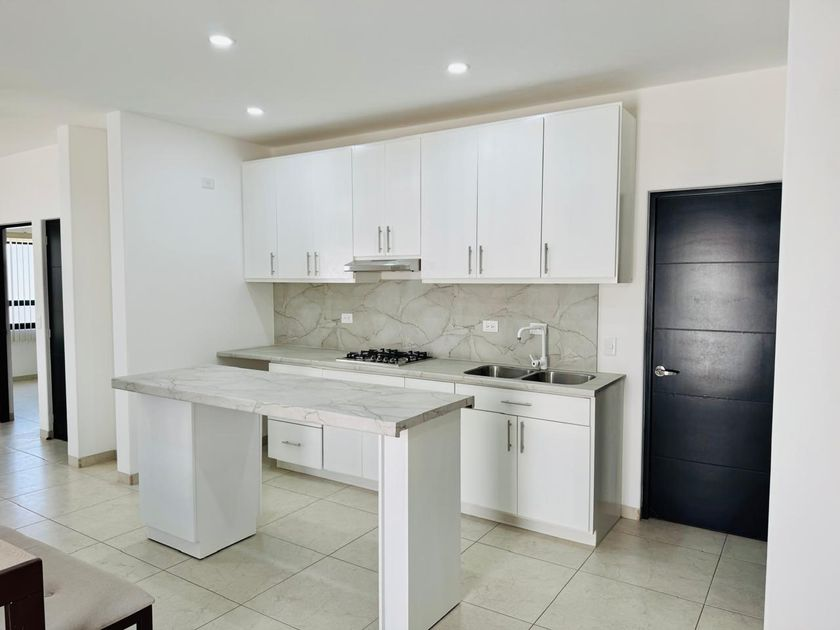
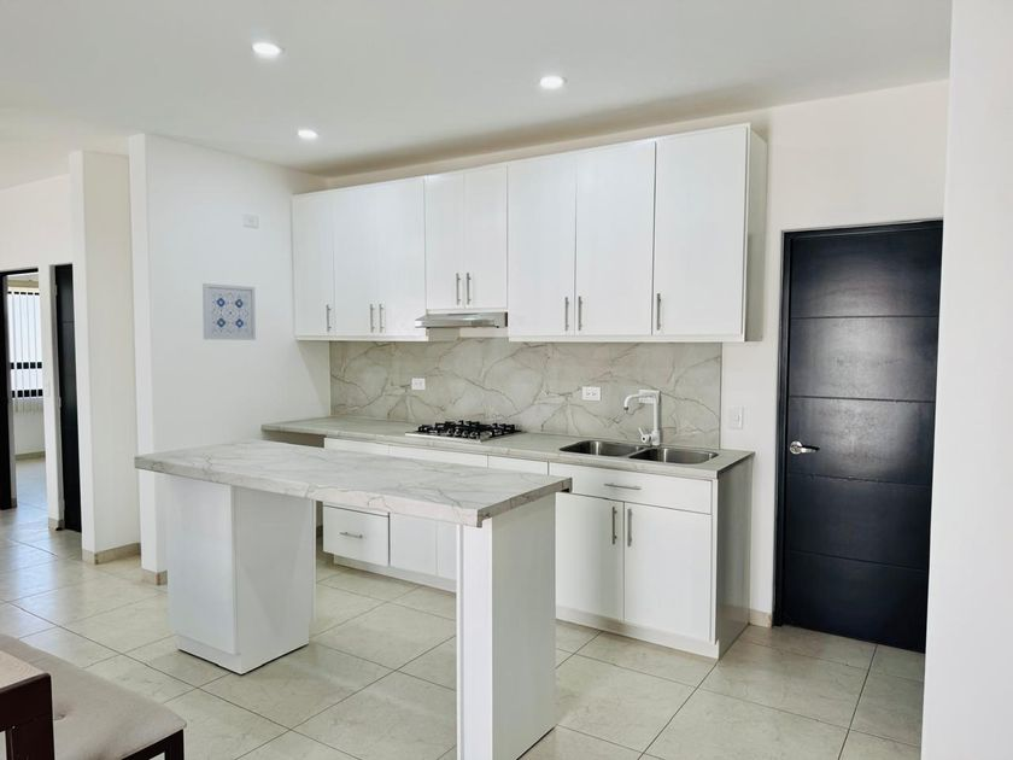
+ wall art [201,282,257,341]
